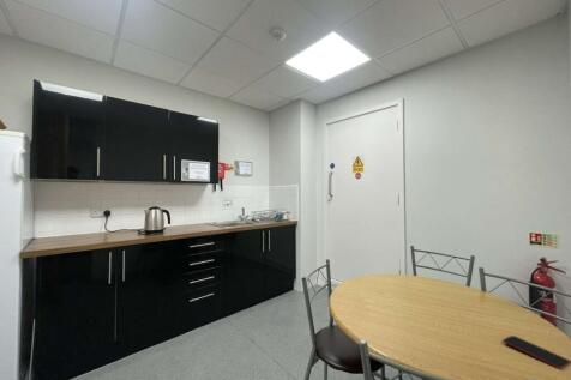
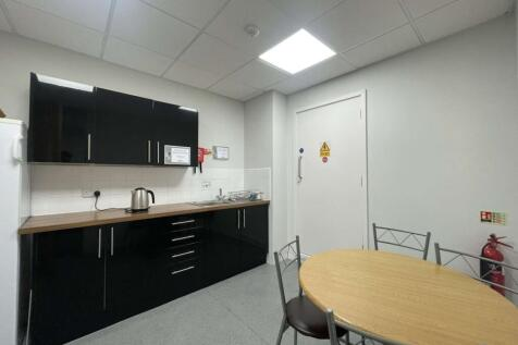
- smartphone [501,334,571,370]
